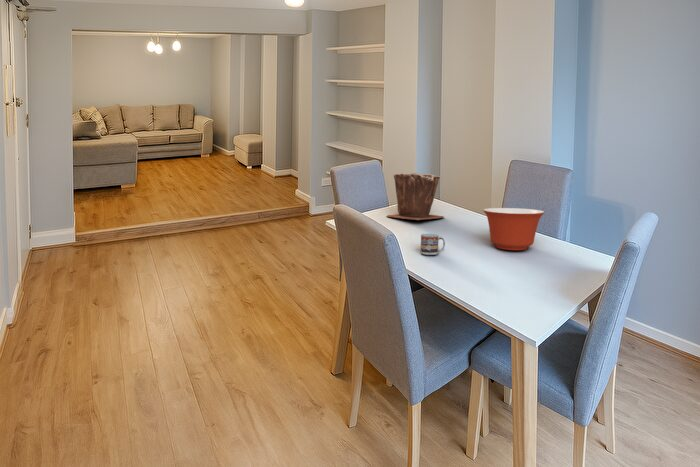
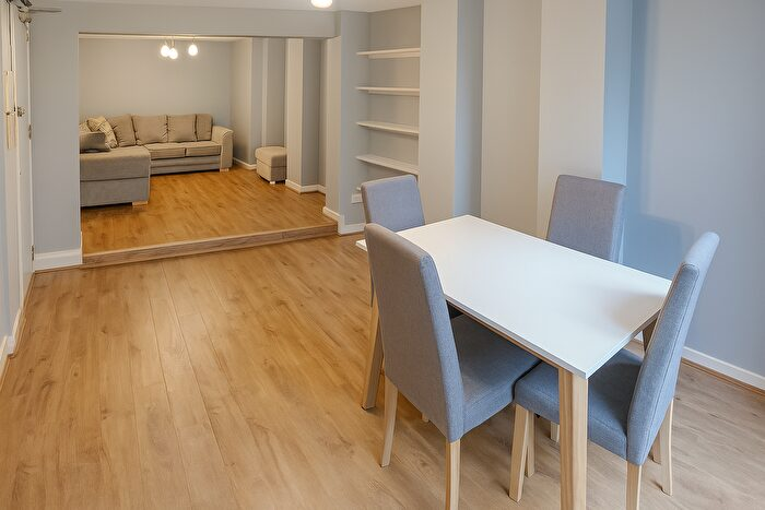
- cup [420,232,446,256]
- mixing bowl [482,207,546,251]
- plant pot [385,172,446,221]
